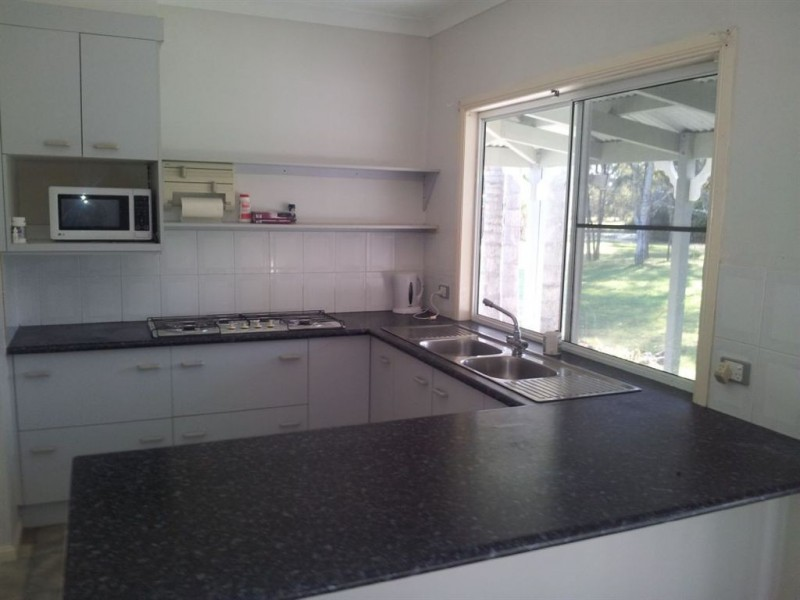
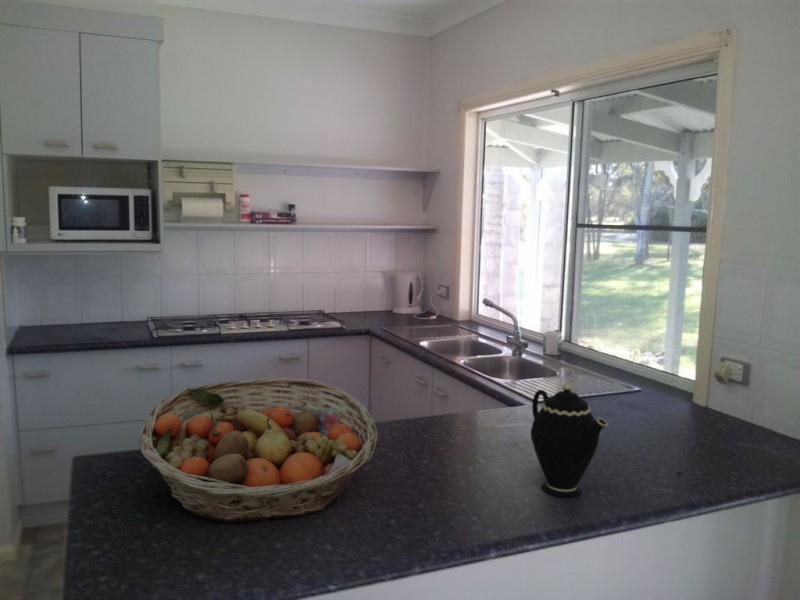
+ fruit basket [139,377,379,523]
+ teapot [530,381,609,498]
